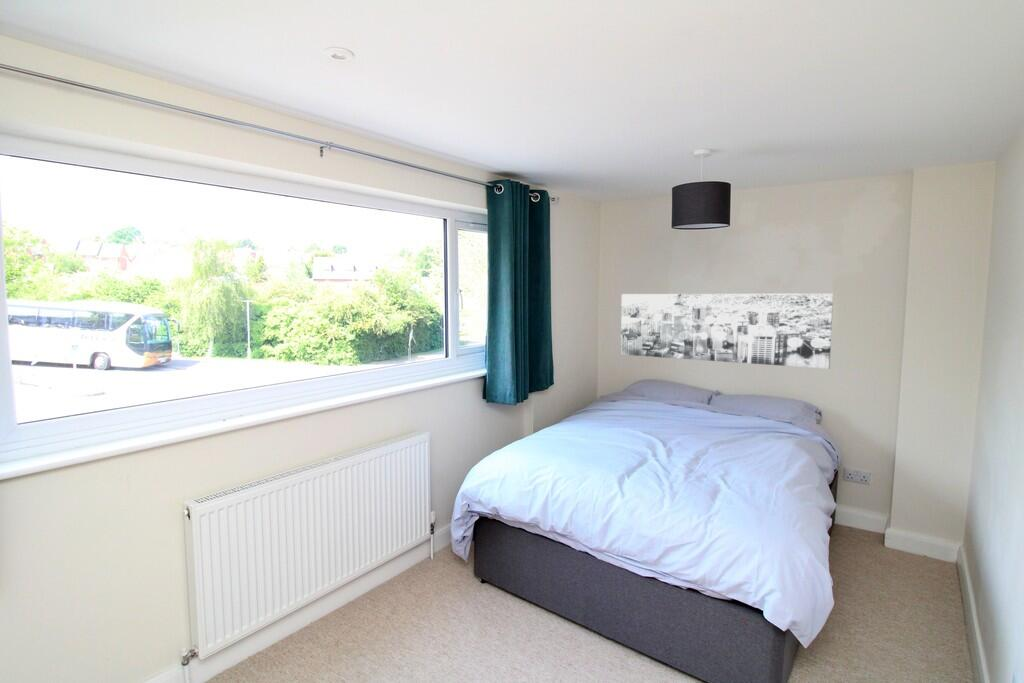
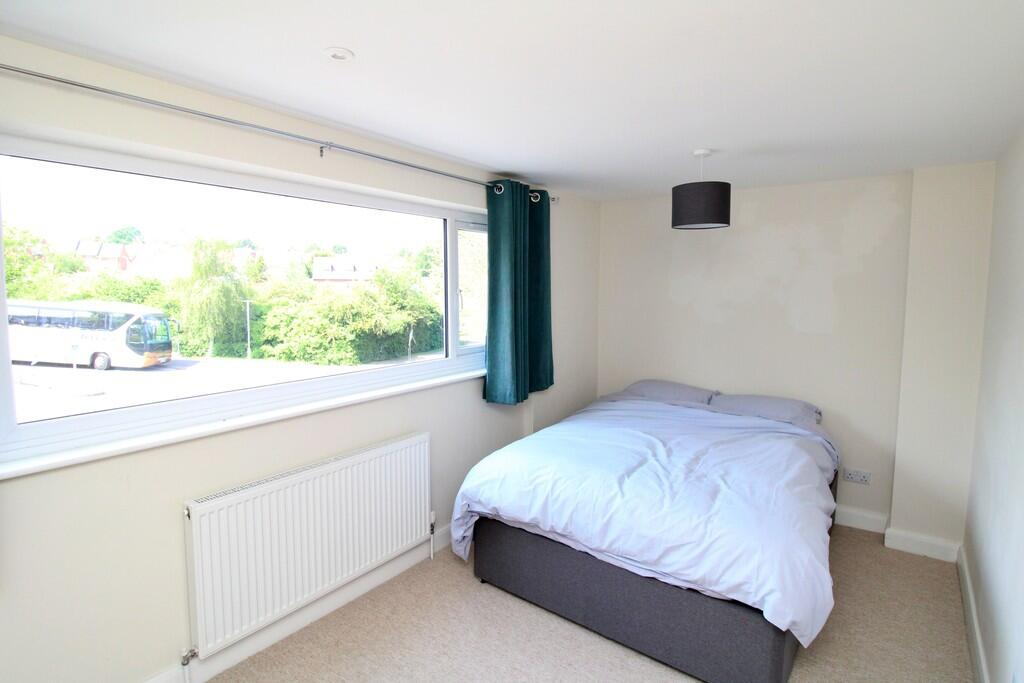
- wall art [620,293,834,370]
